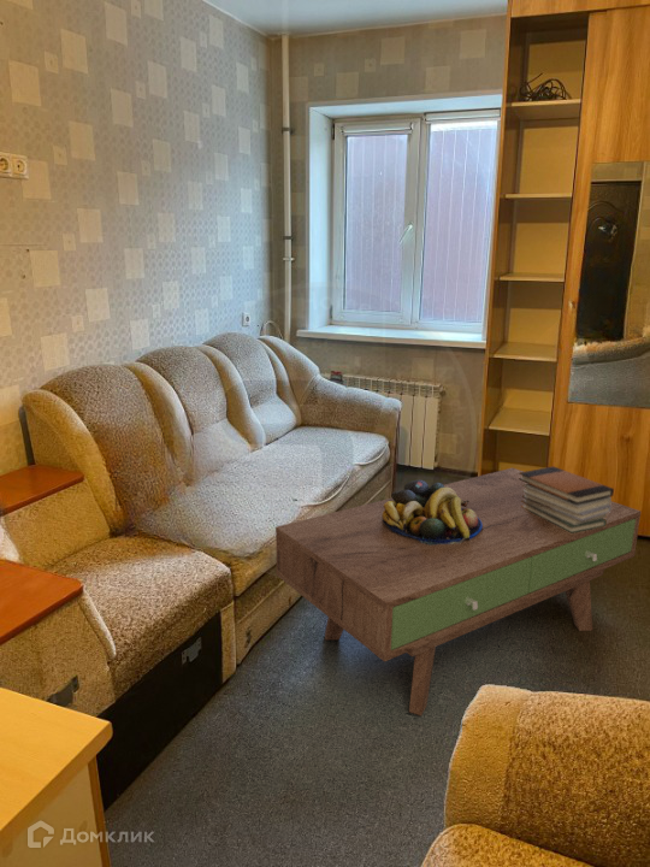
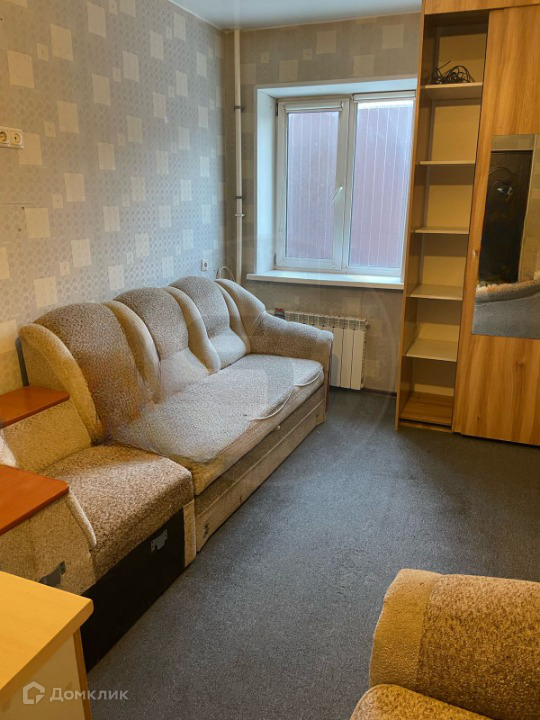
- book stack [519,465,615,533]
- fruit bowl [382,479,483,545]
- coffee table [274,467,642,716]
